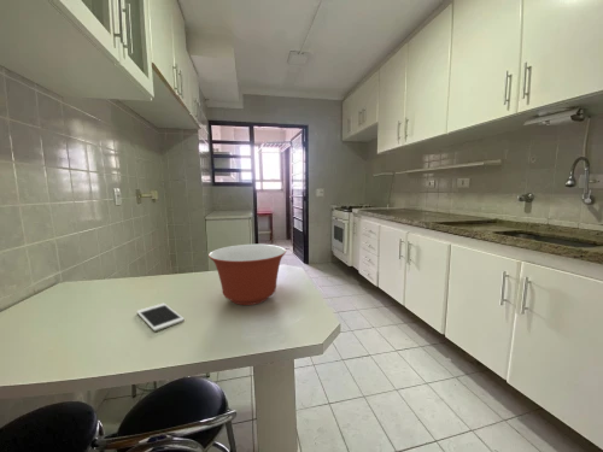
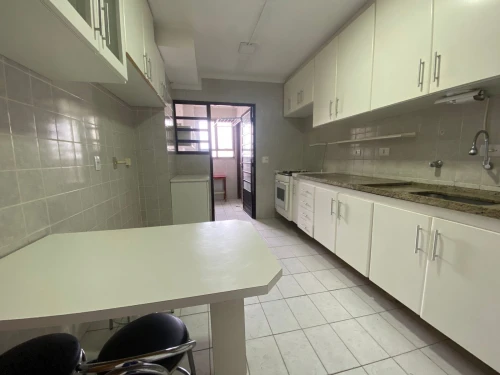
- mixing bowl [207,243,287,306]
- cell phone [135,303,186,333]
